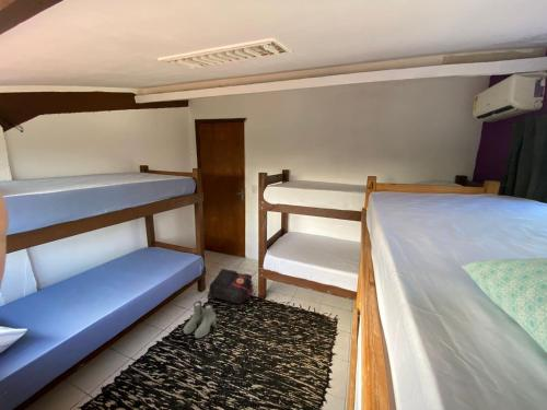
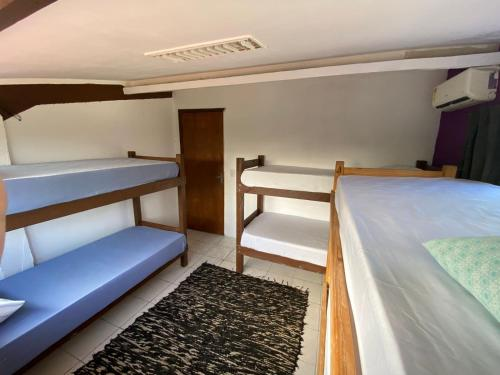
- backpack [206,268,255,305]
- boots [183,300,217,340]
